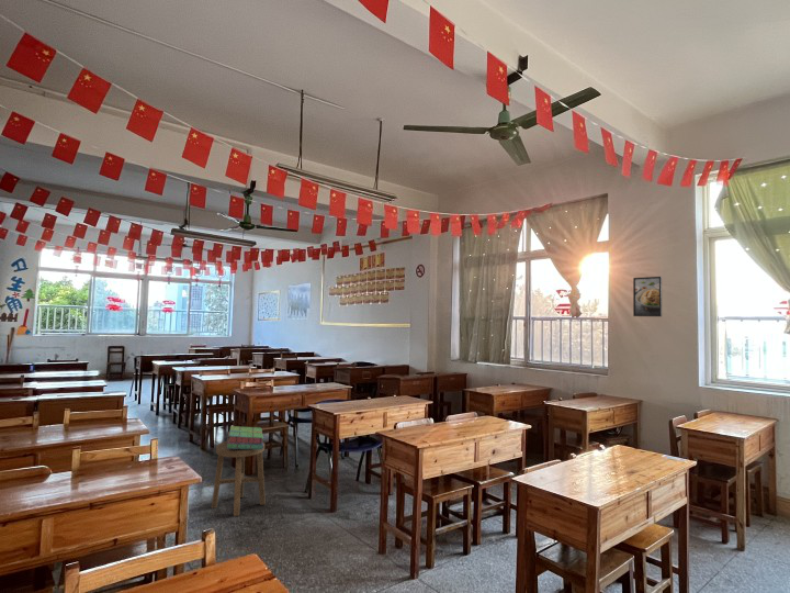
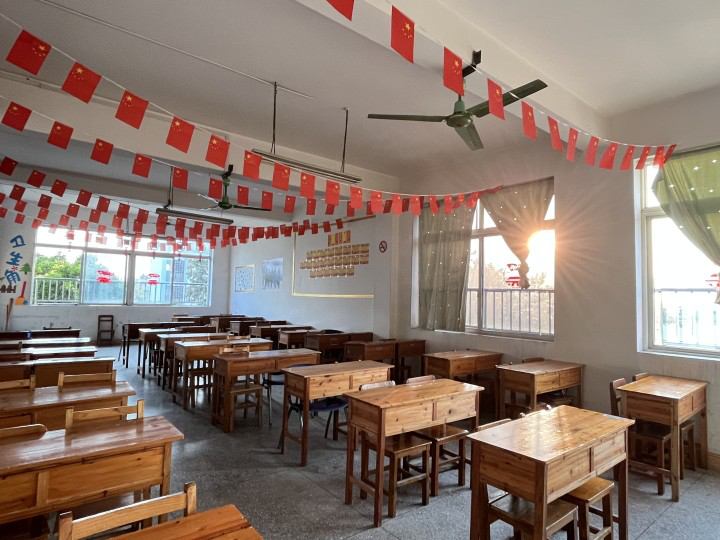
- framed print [632,276,663,317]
- stack of books [226,425,264,449]
- stool [211,440,267,517]
